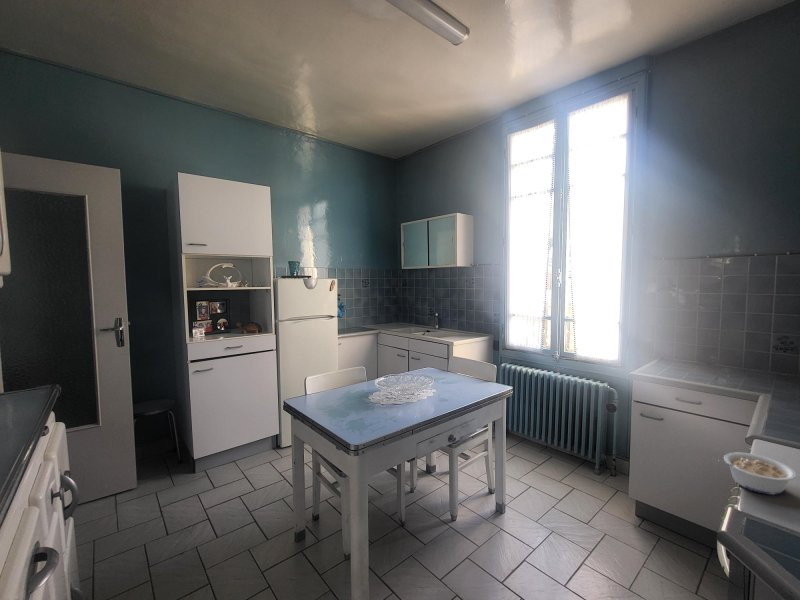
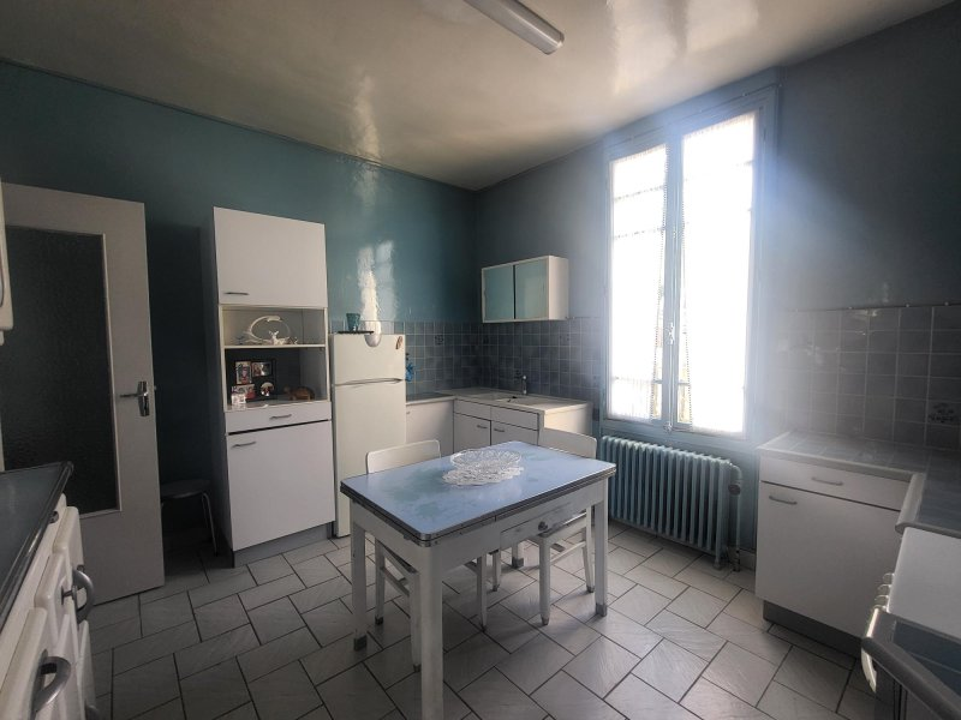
- legume [718,451,797,496]
